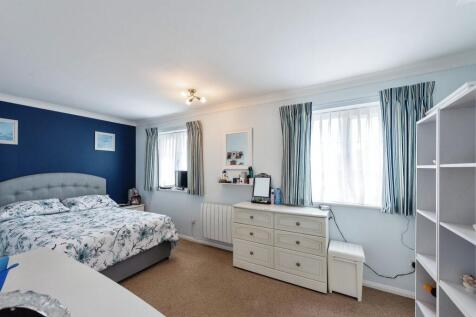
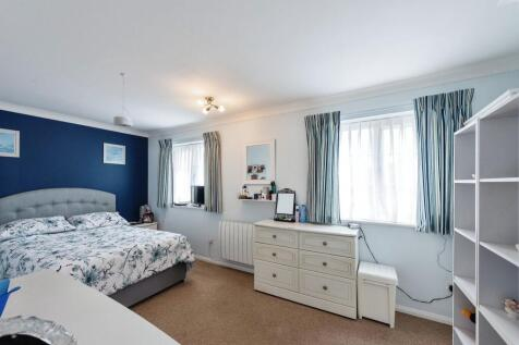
+ ceiling light fixture [112,72,134,128]
